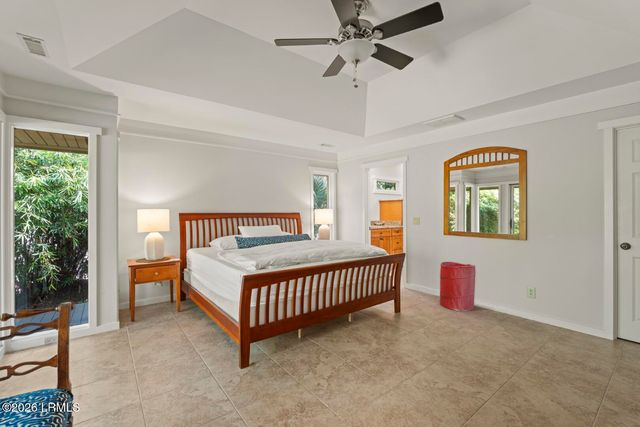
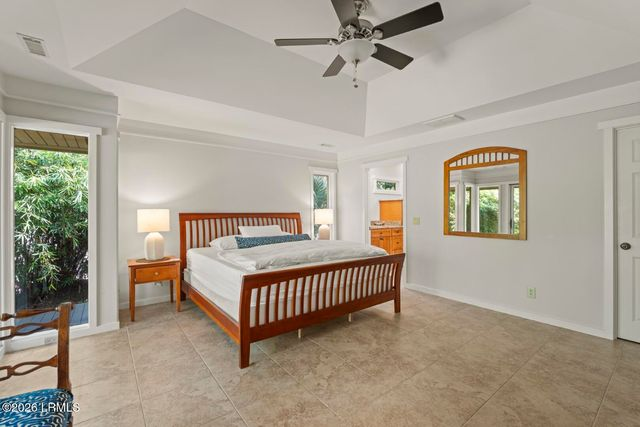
- laundry hamper [439,261,477,312]
